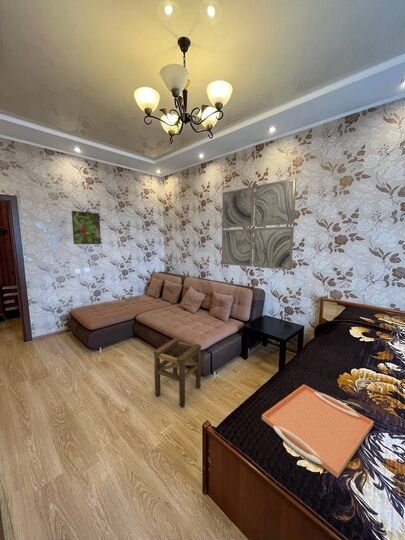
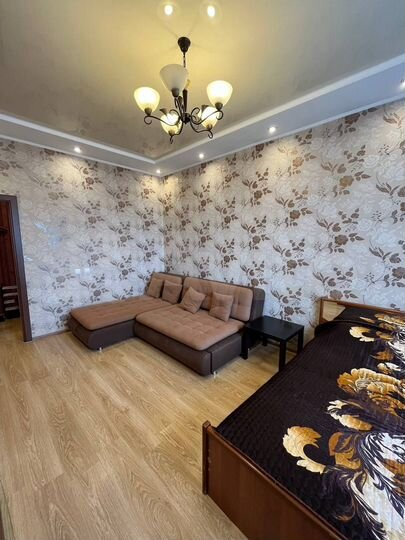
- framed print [71,210,102,245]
- wall art [221,177,297,271]
- stool [153,337,202,408]
- serving tray [261,384,374,479]
